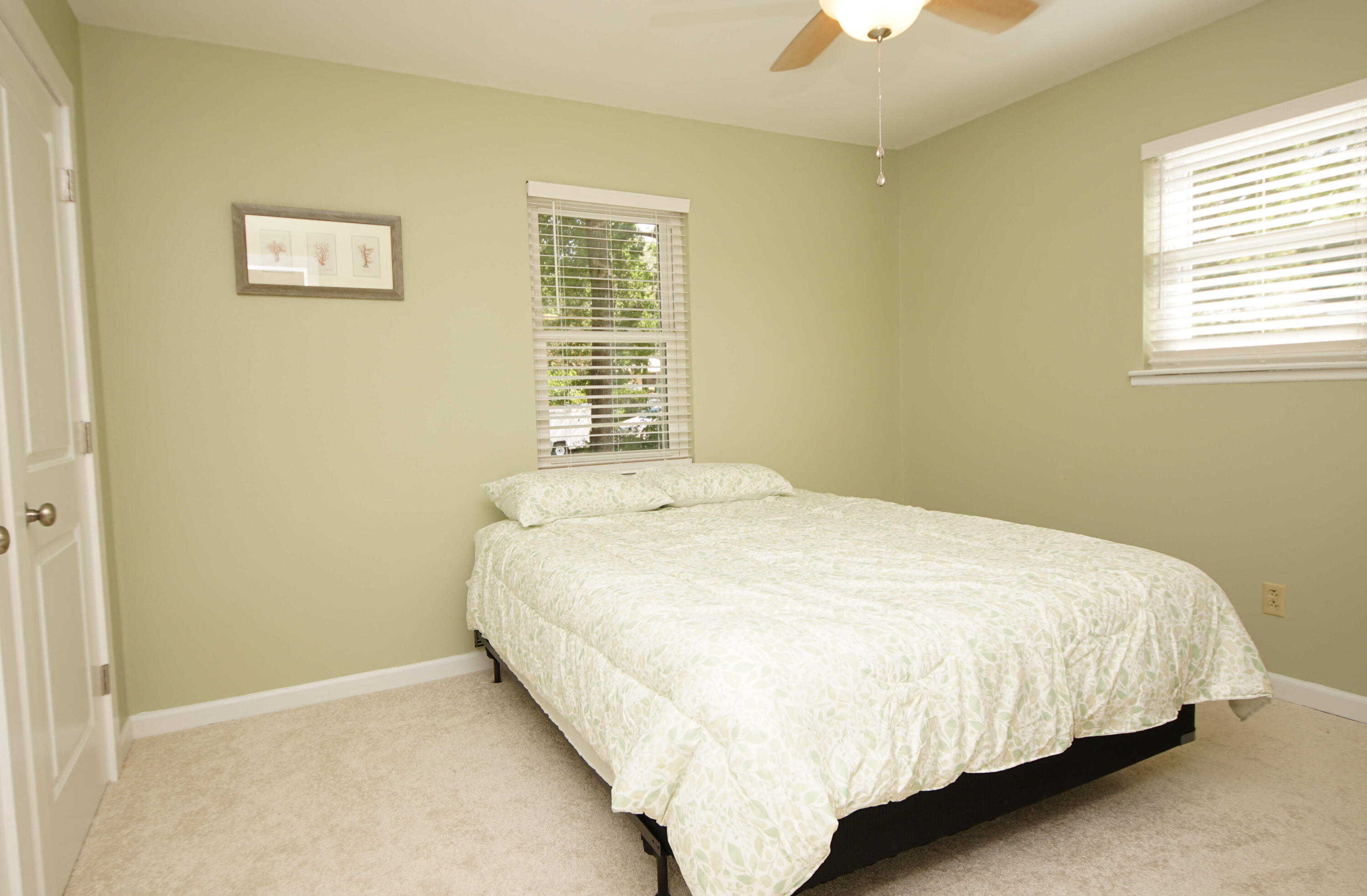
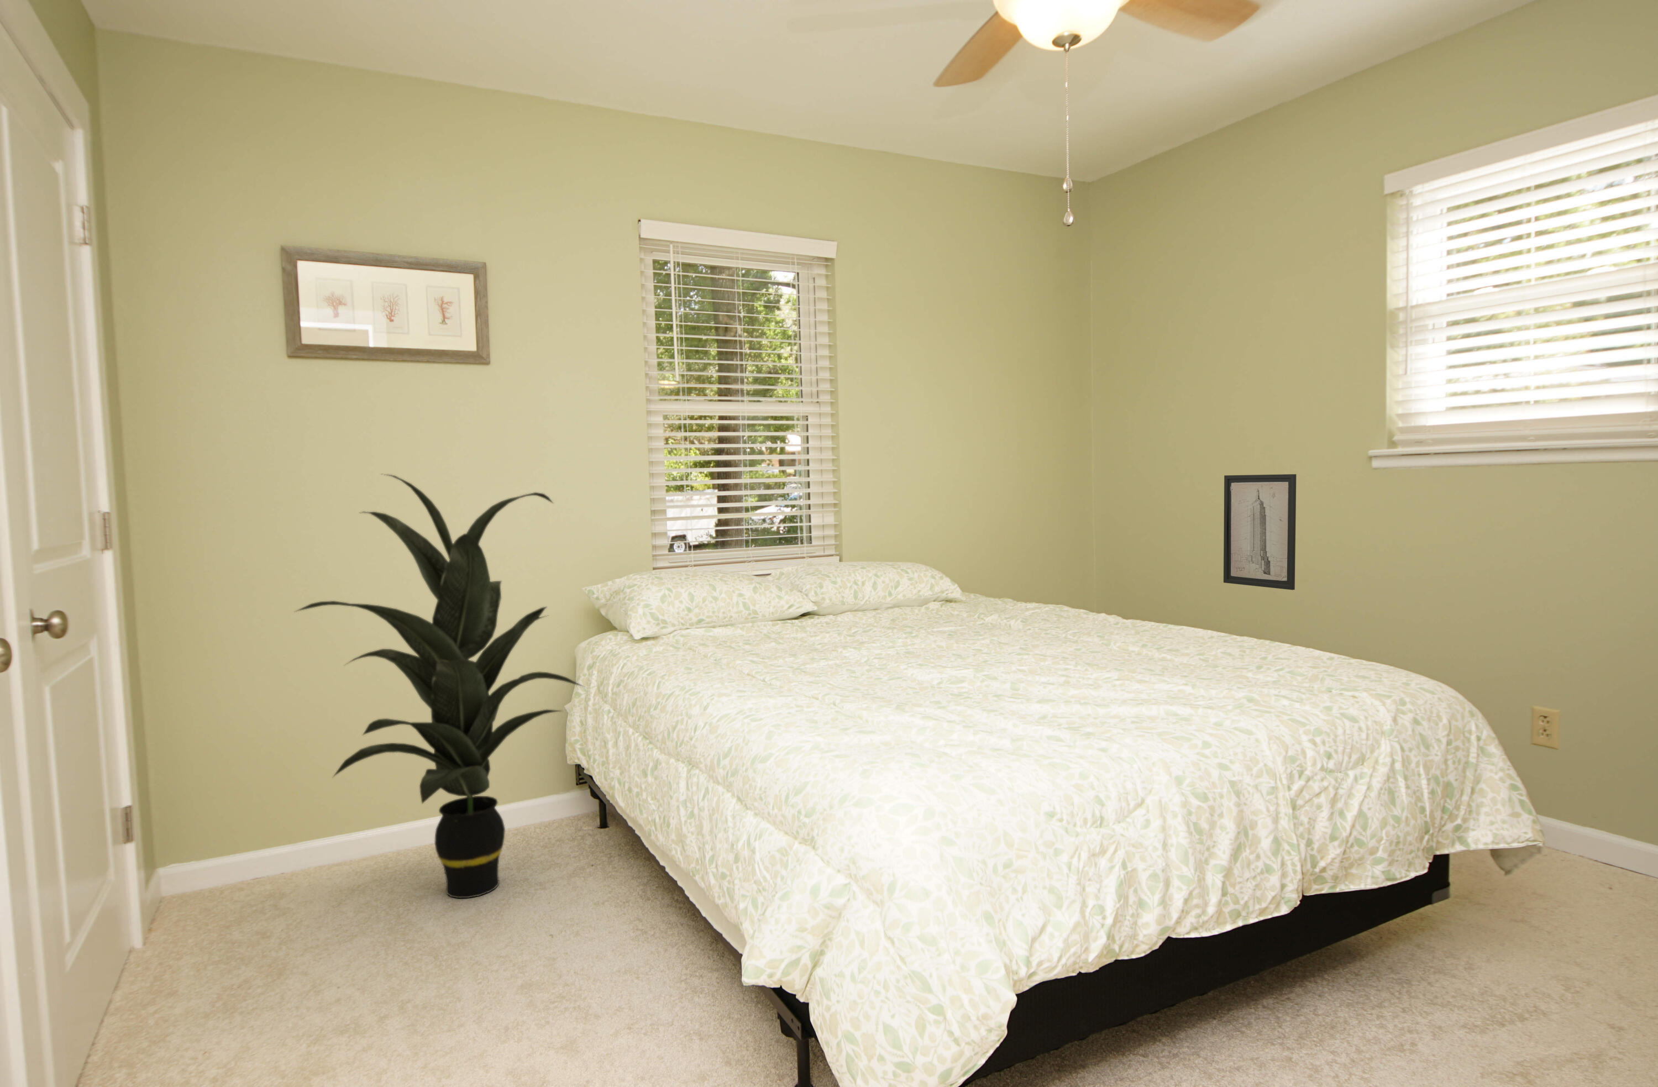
+ wall art [1223,473,1297,591]
+ indoor plant [294,473,586,899]
